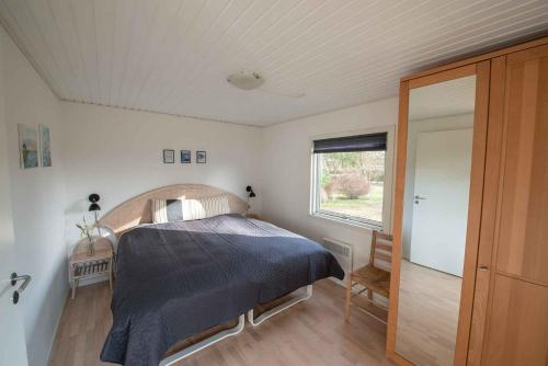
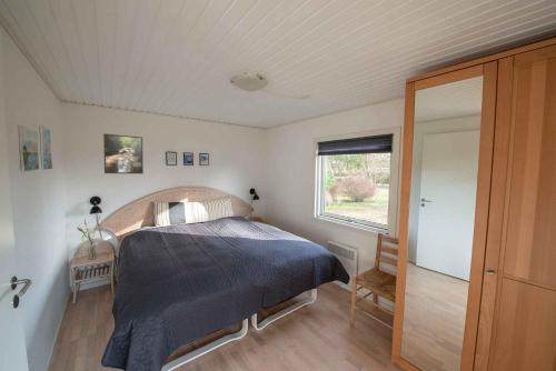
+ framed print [102,132,145,174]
